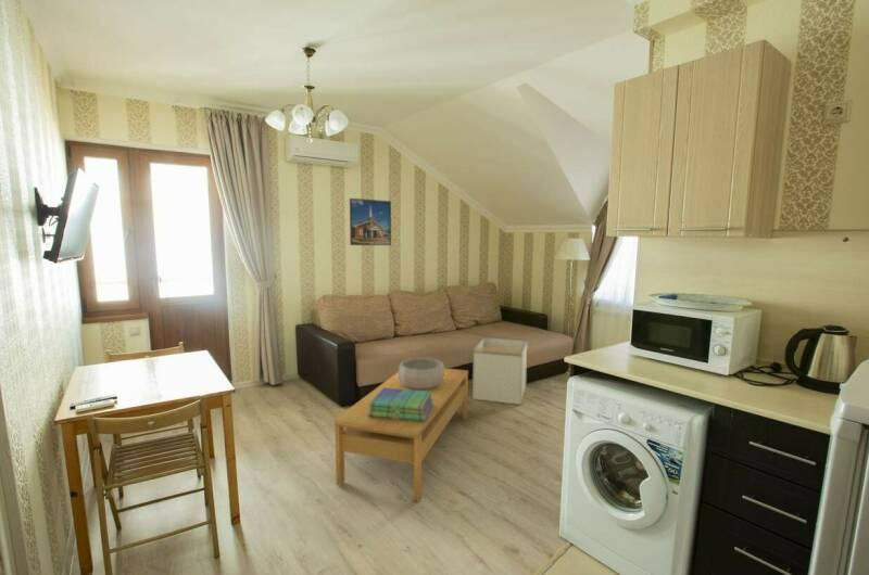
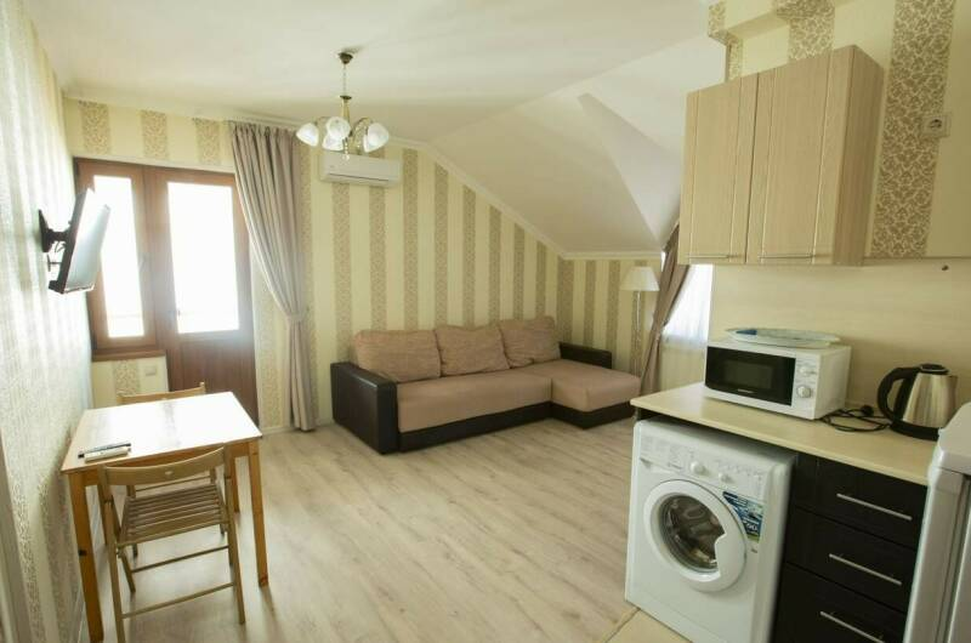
- stack of books [368,387,433,422]
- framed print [349,197,392,246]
- coffee table [333,367,469,502]
- decorative bowl [396,357,445,391]
- storage bin [471,335,528,406]
